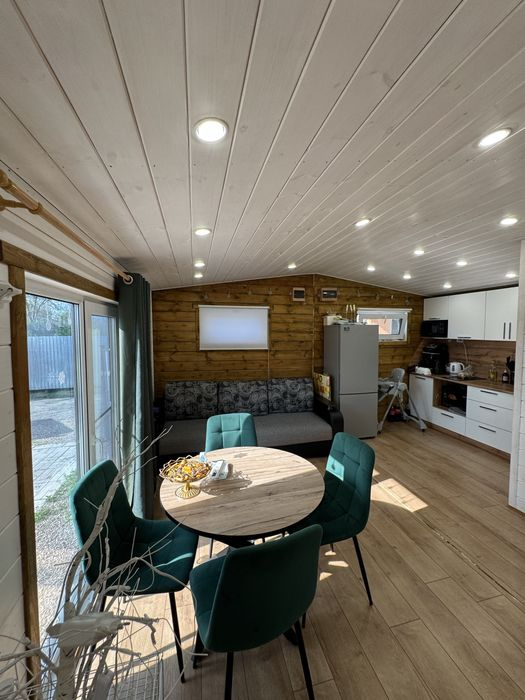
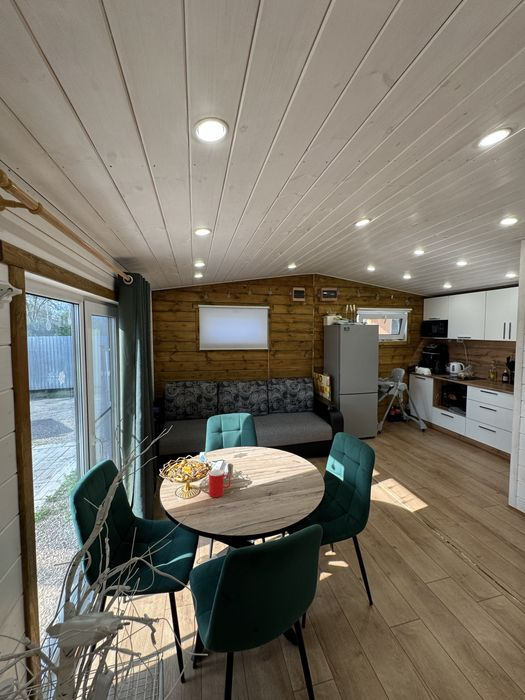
+ cup [208,469,232,499]
